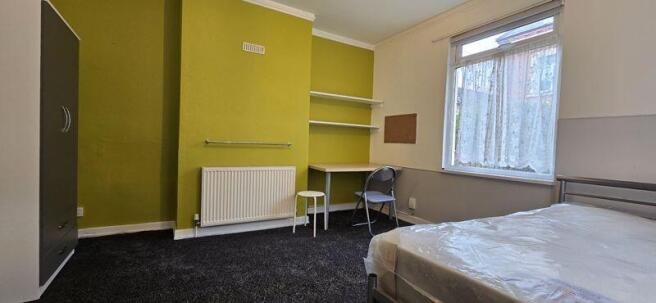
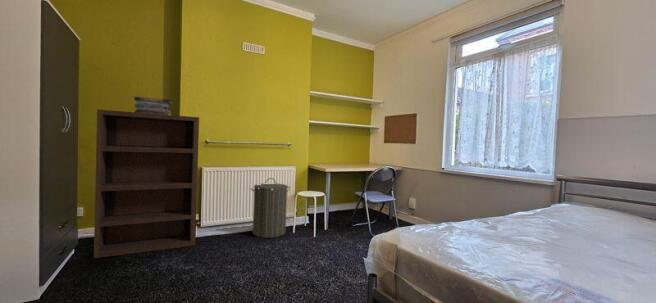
+ bookcase [93,108,200,259]
+ laundry hamper [249,177,291,239]
+ book stack [133,96,174,115]
